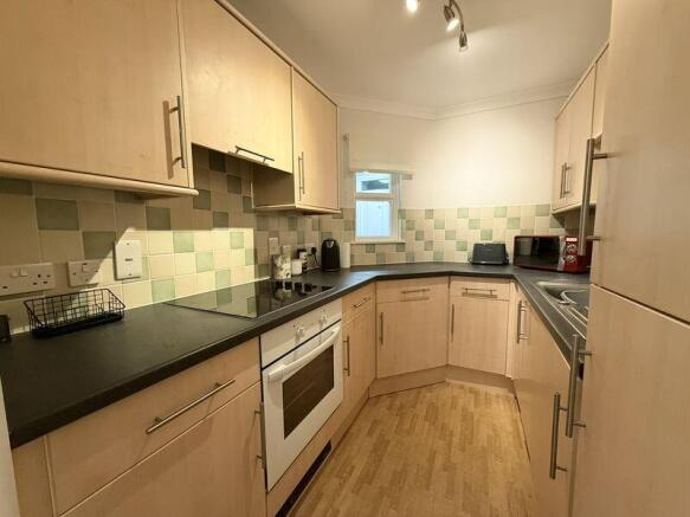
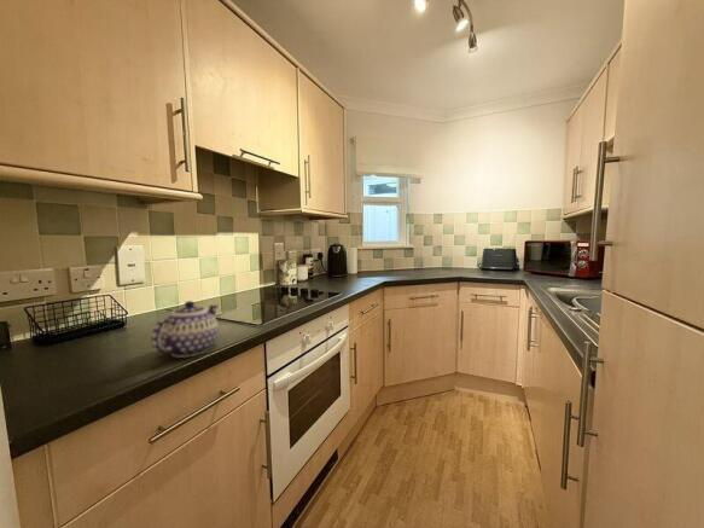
+ teapot [150,300,220,359]
